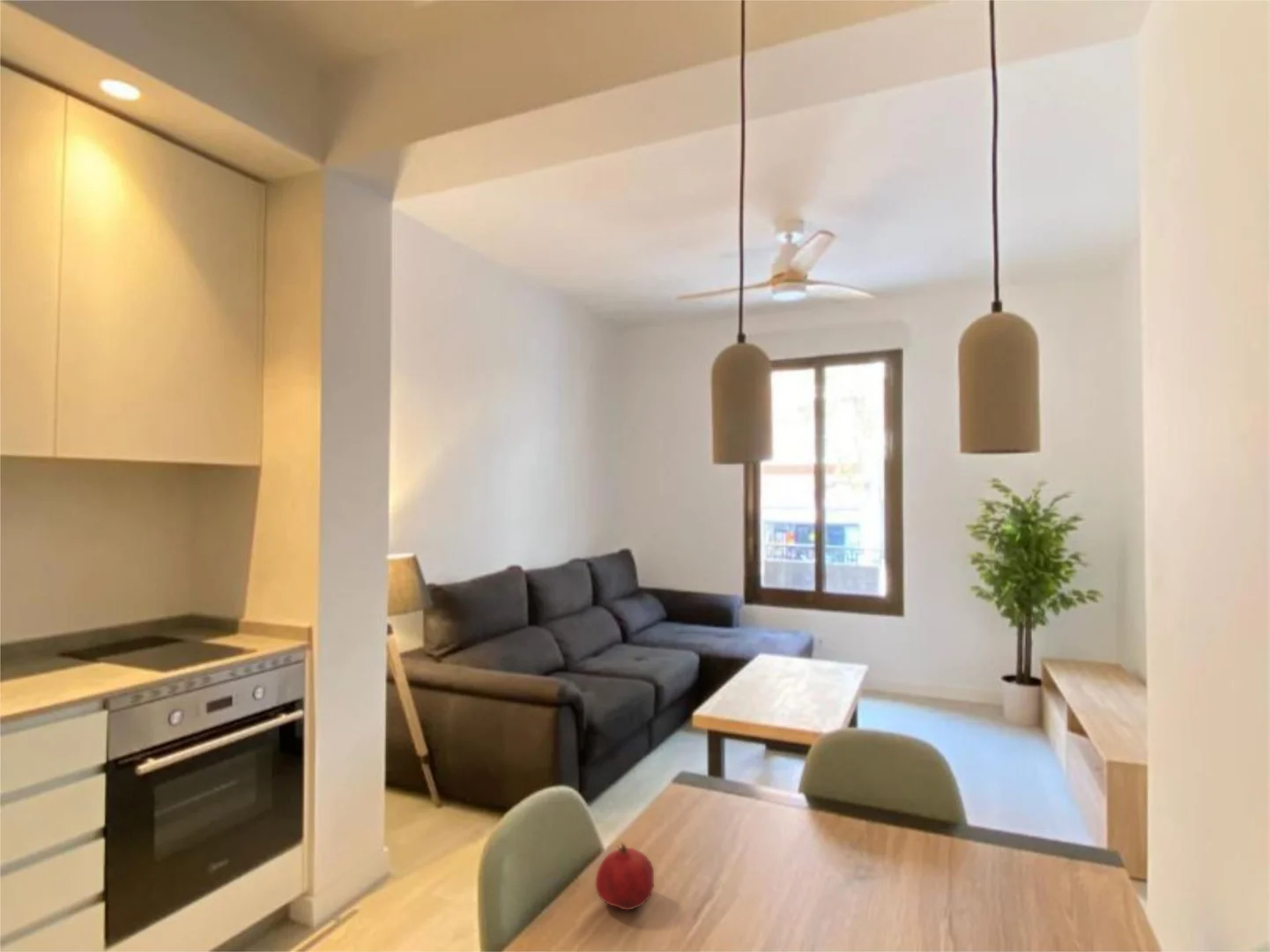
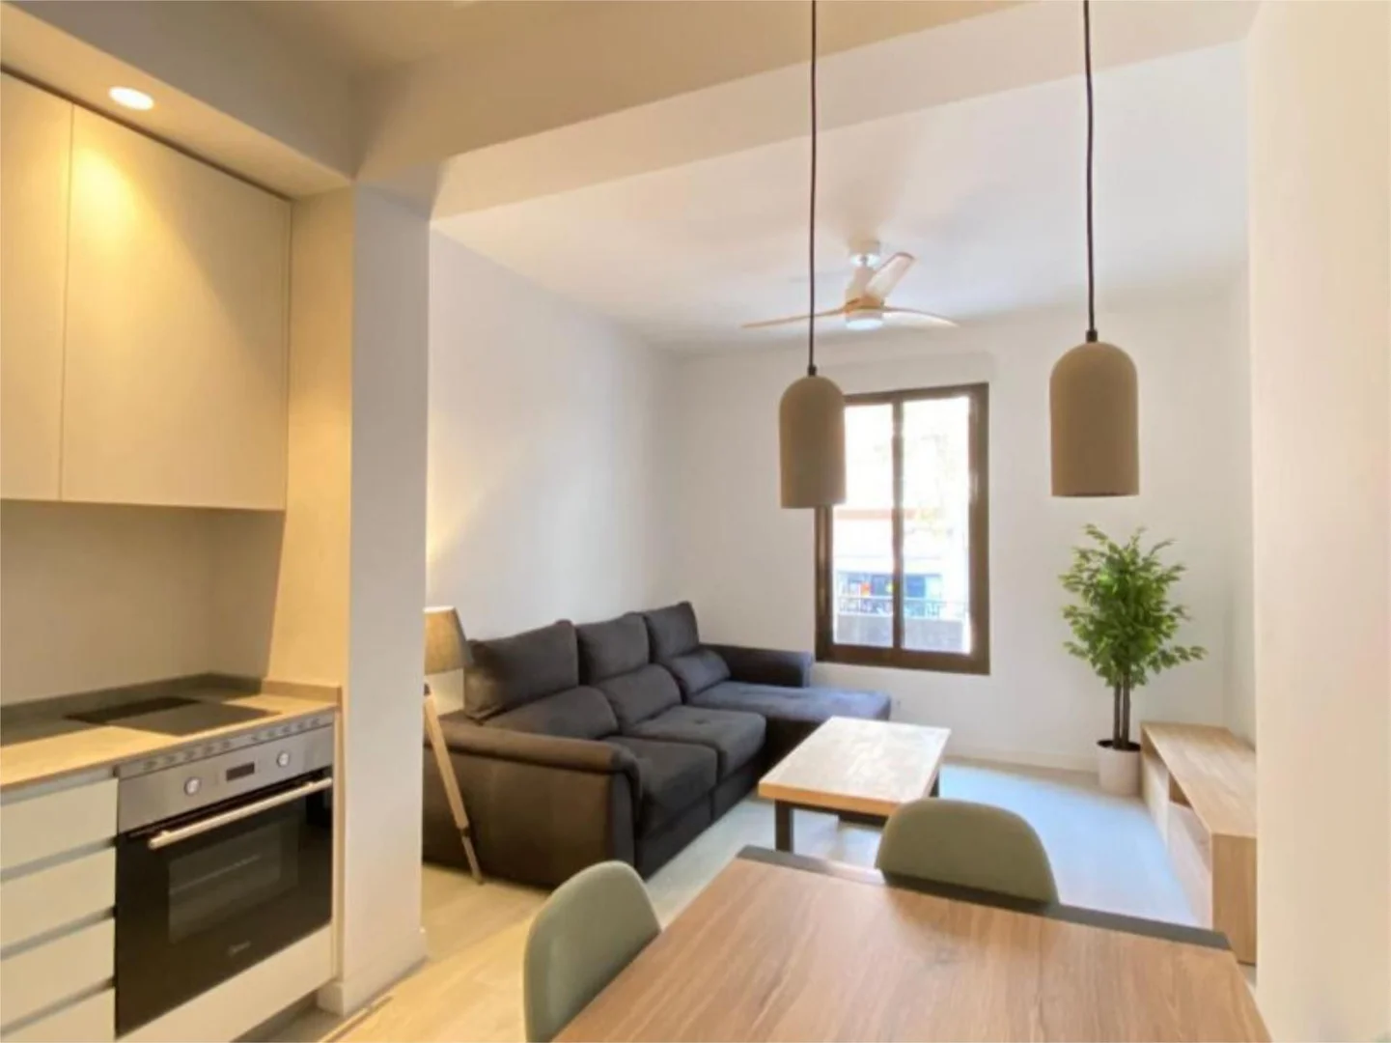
- fruit [595,841,655,911]
